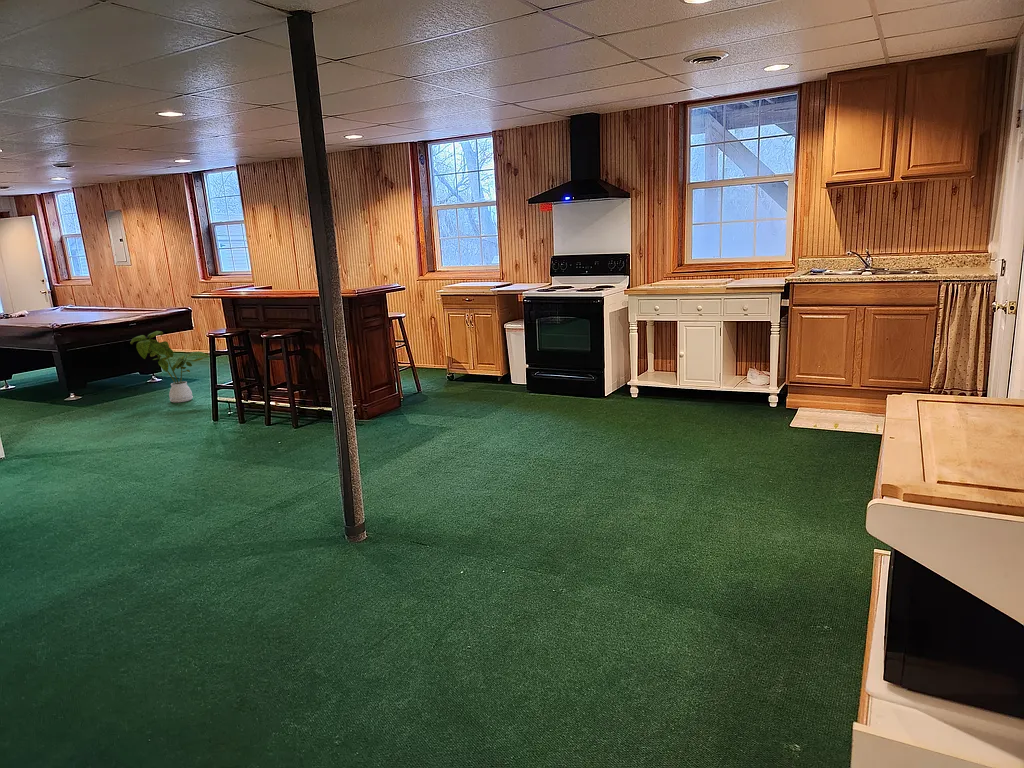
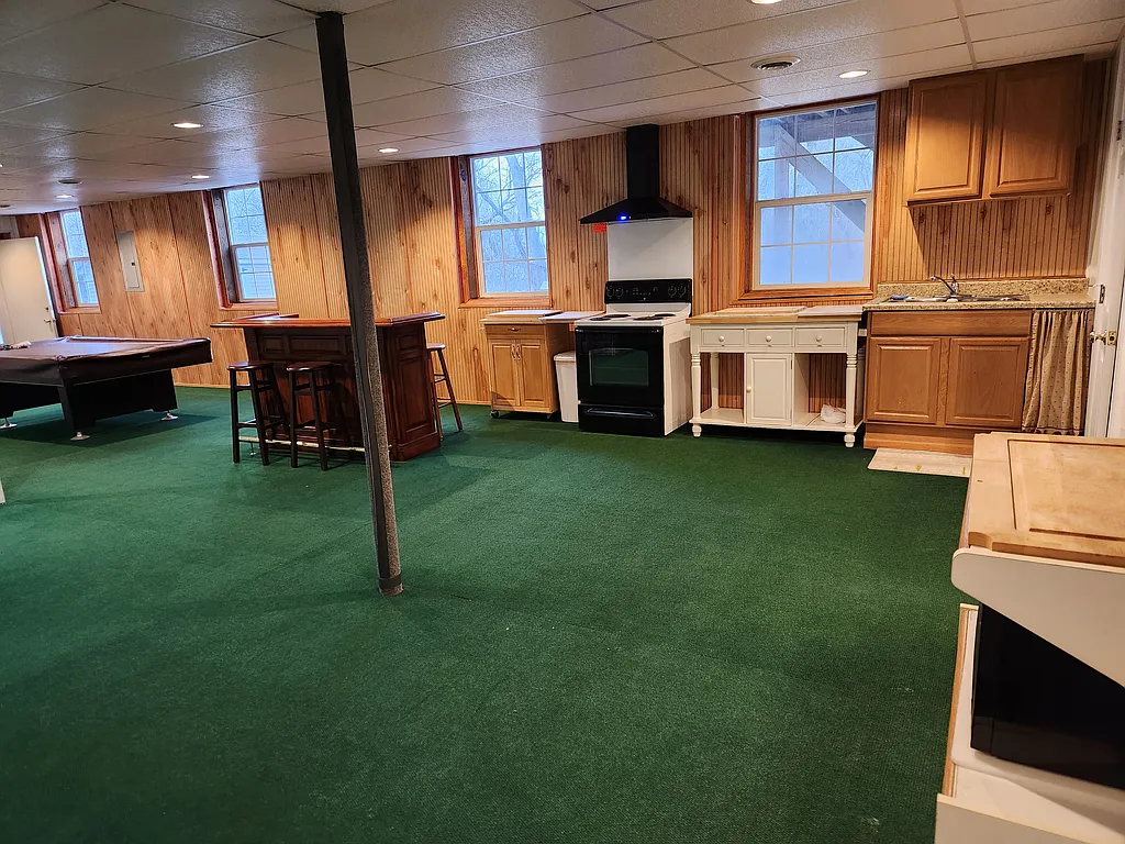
- house plant [129,330,209,403]
